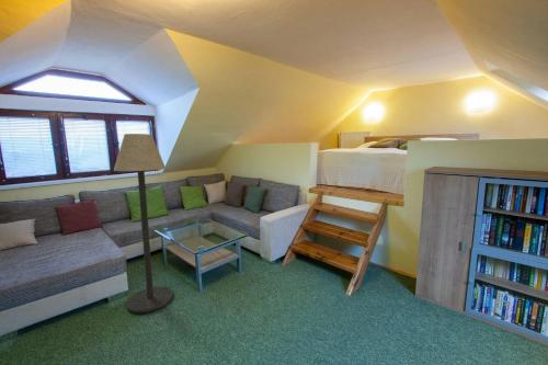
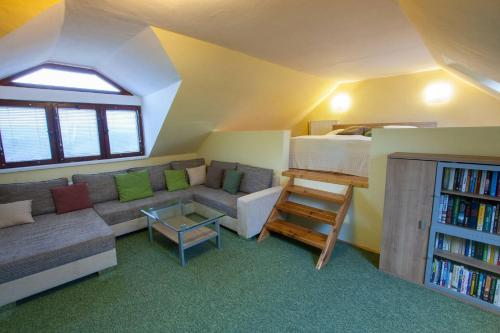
- floor lamp [113,133,174,313]
